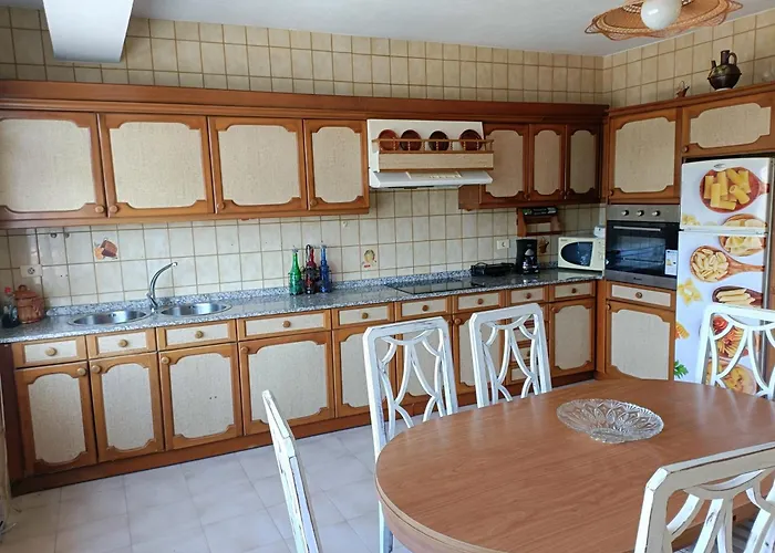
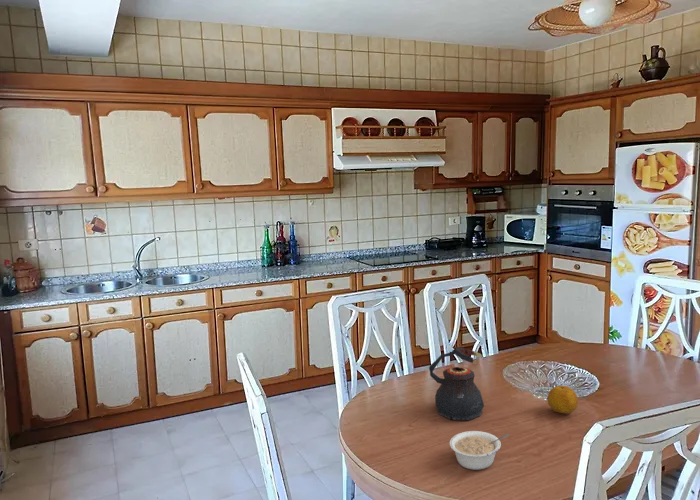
+ teapot [428,346,485,421]
+ fruit [546,385,579,415]
+ legume [449,430,510,471]
